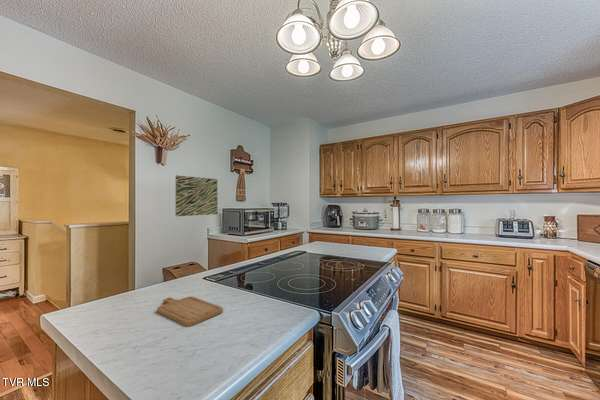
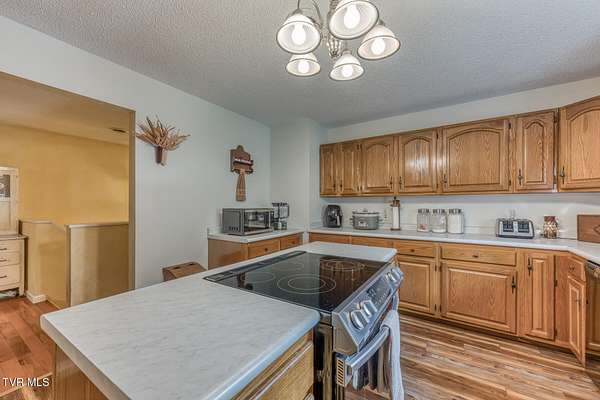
- chopping board [156,296,224,327]
- wall art [174,174,218,217]
